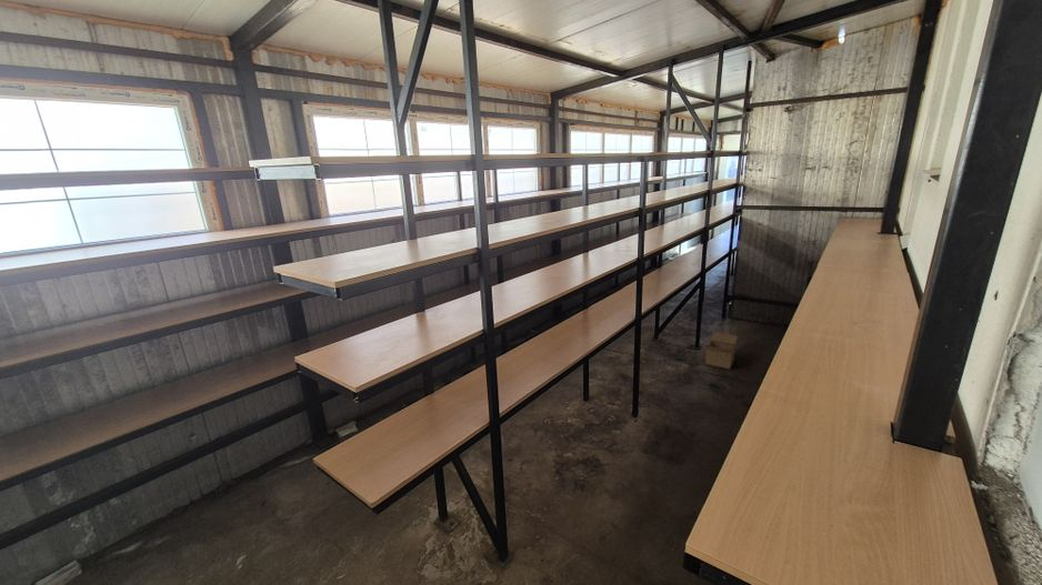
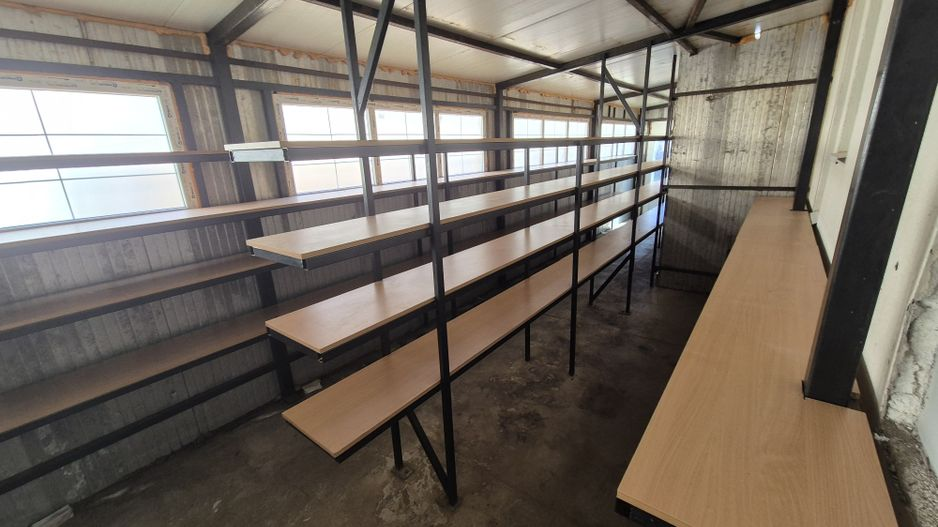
- box [704,331,739,370]
